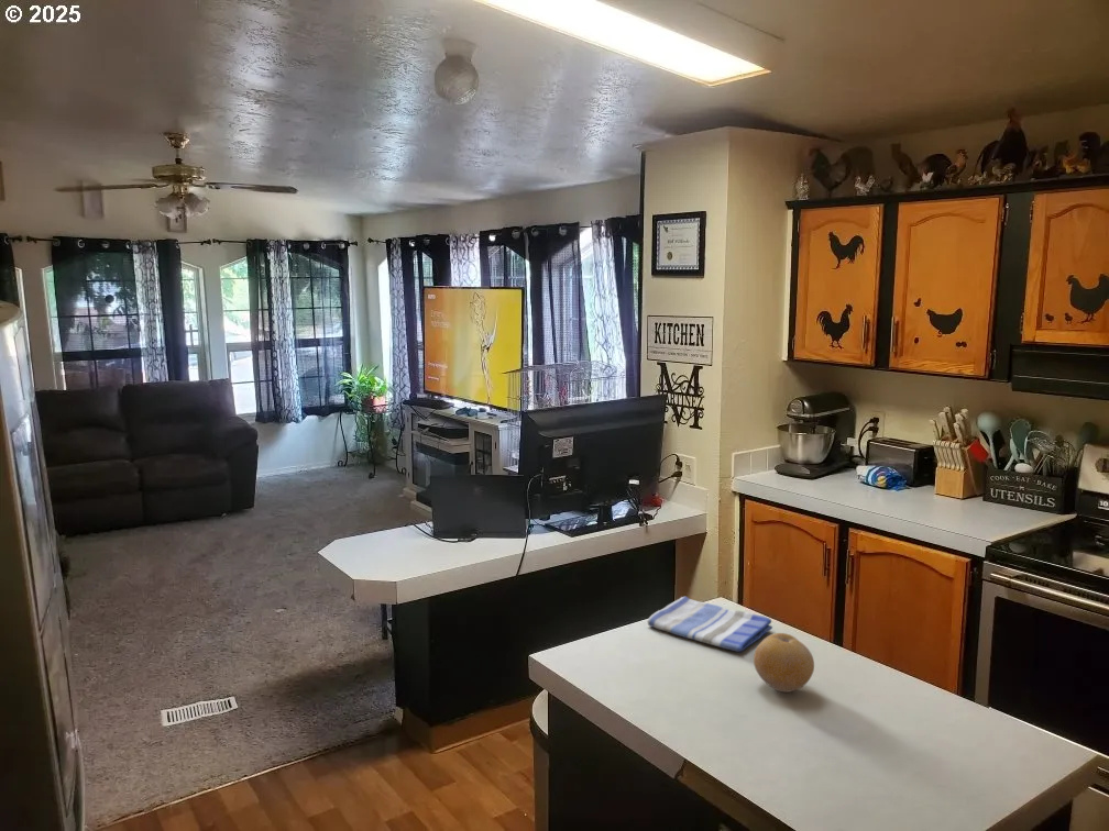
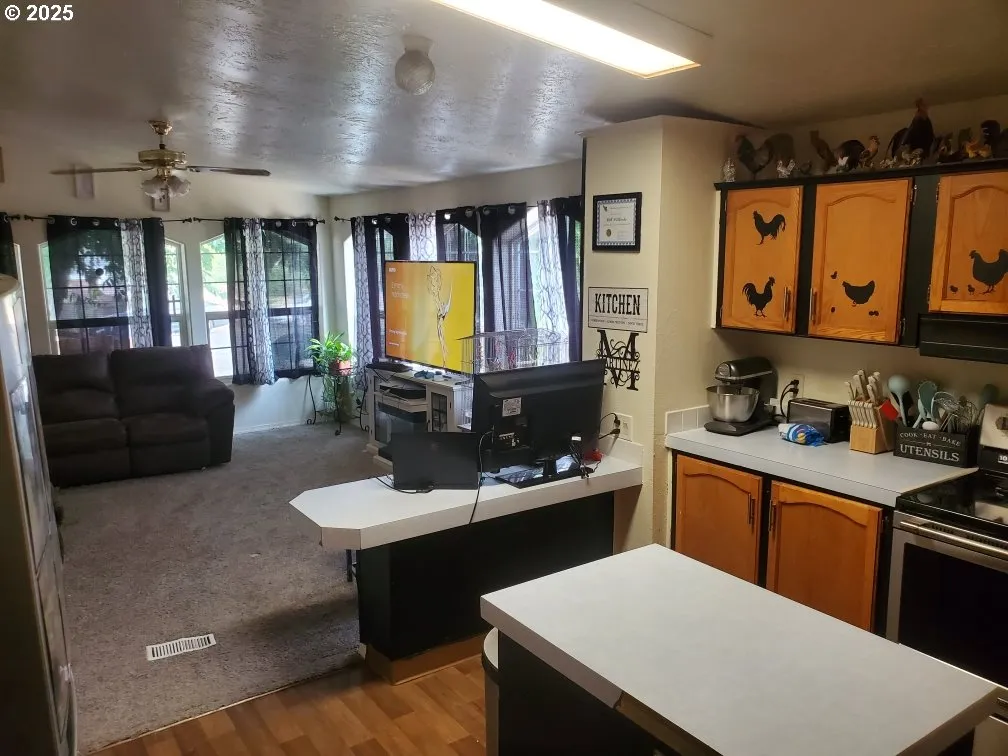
- fruit [753,632,815,694]
- dish towel [647,596,773,653]
